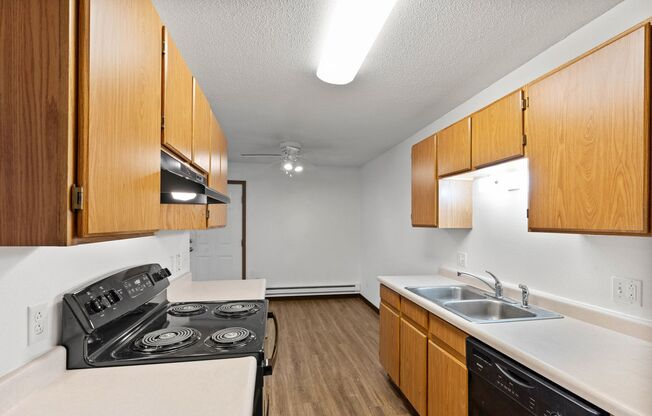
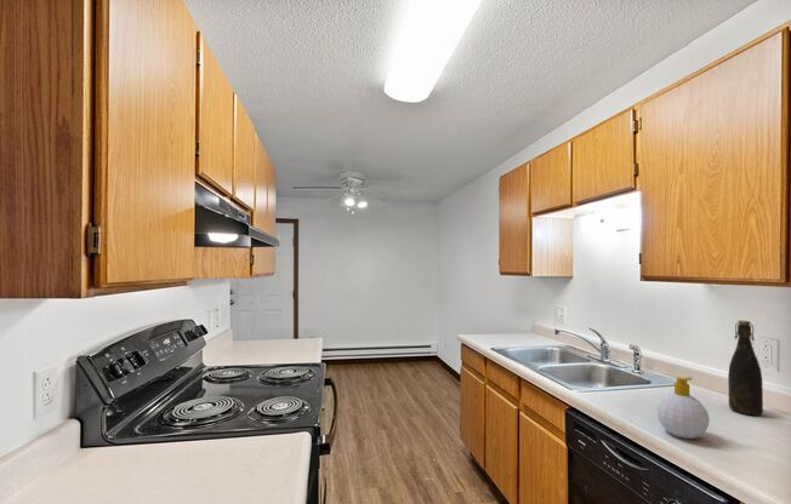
+ soap bottle [655,377,711,440]
+ bottle [727,320,764,417]
